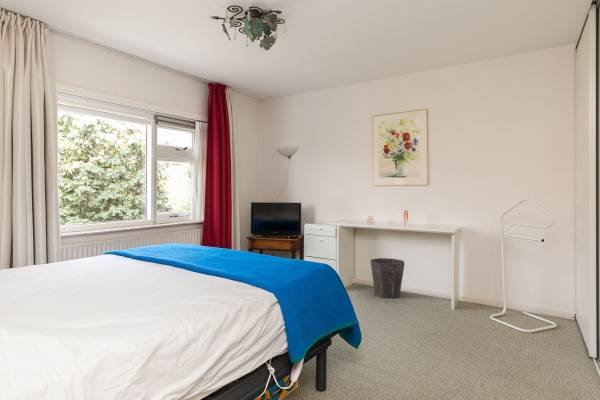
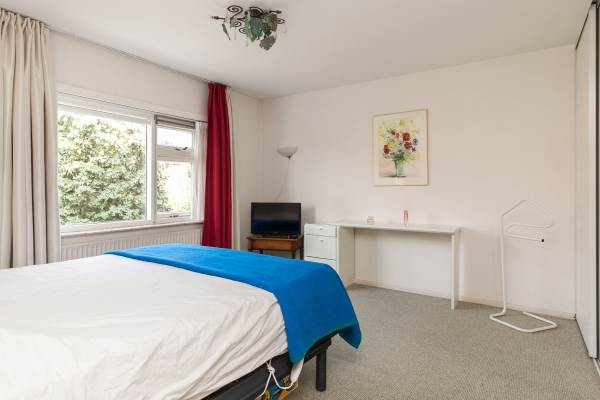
- waste bin [370,257,405,299]
